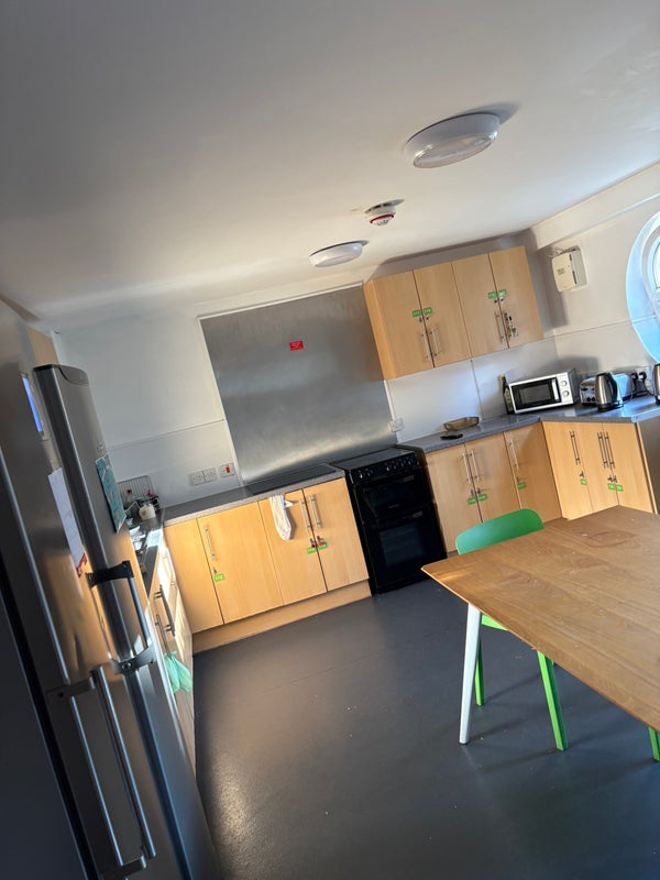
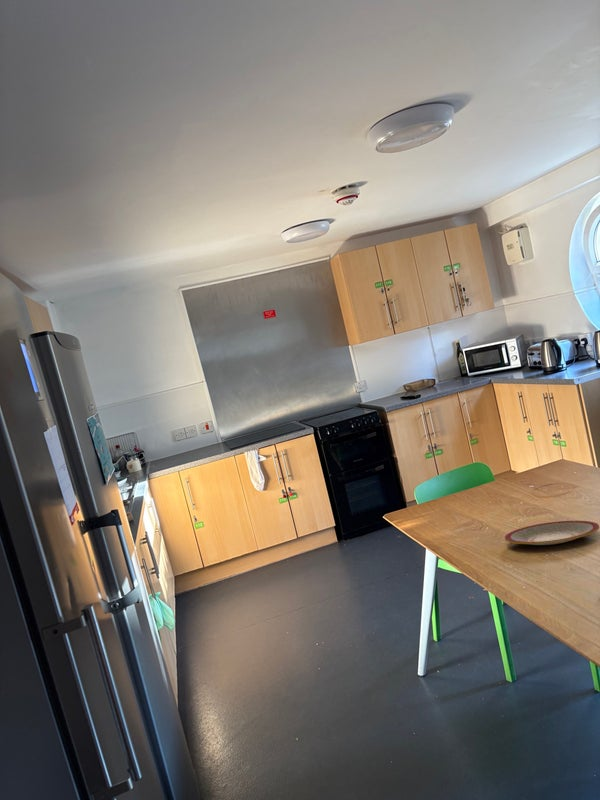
+ plate [504,520,600,546]
